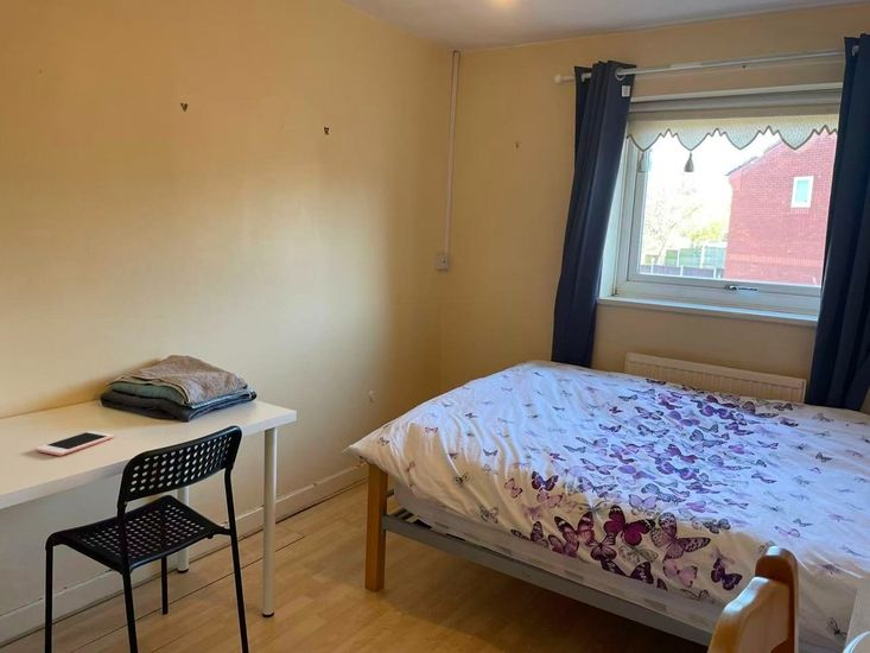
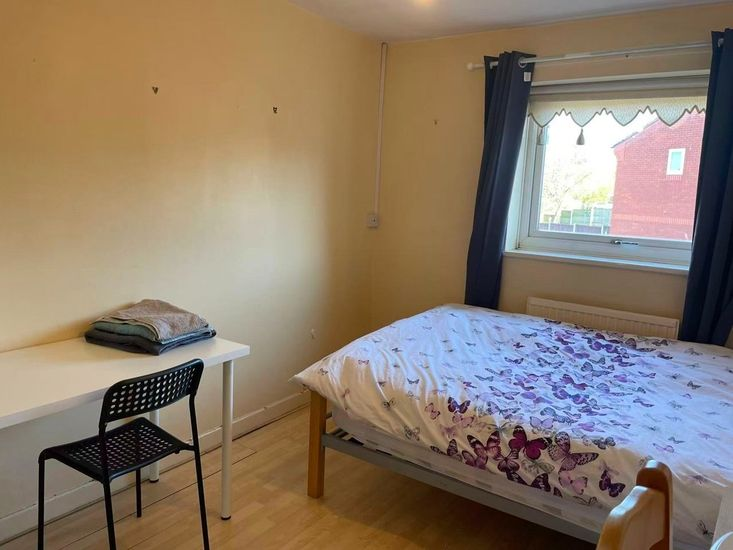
- cell phone [36,430,115,457]
